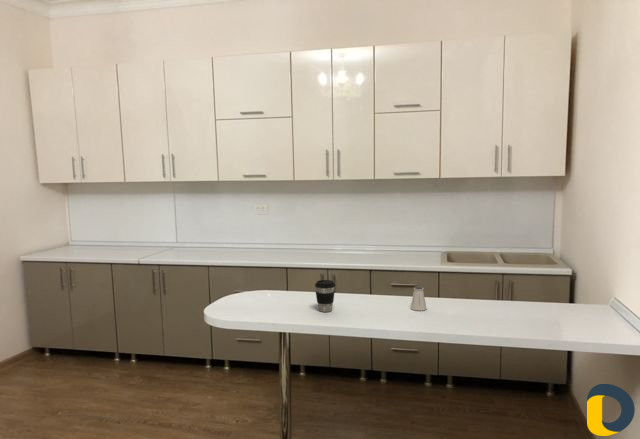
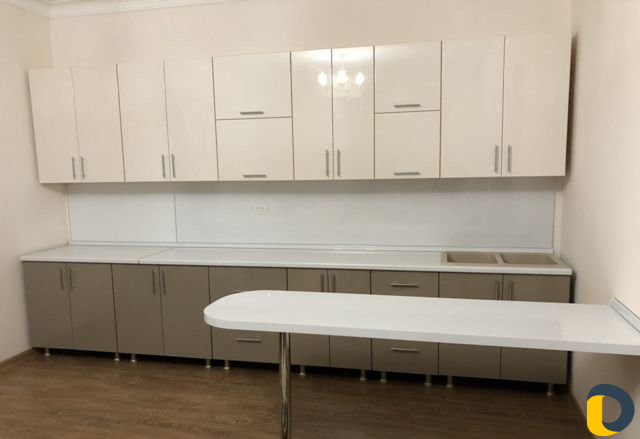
- saltshaker [410,285,427,312]
- coffee cup [314,279,336,313]
